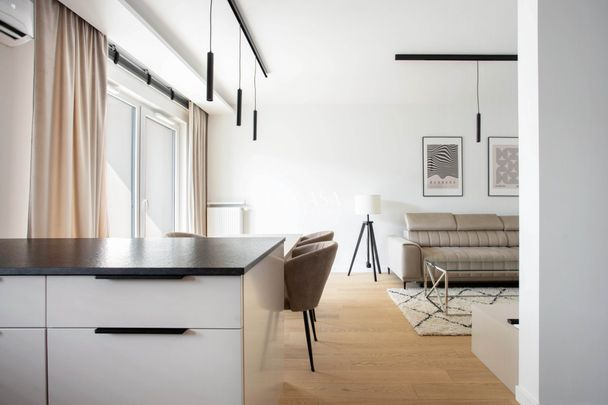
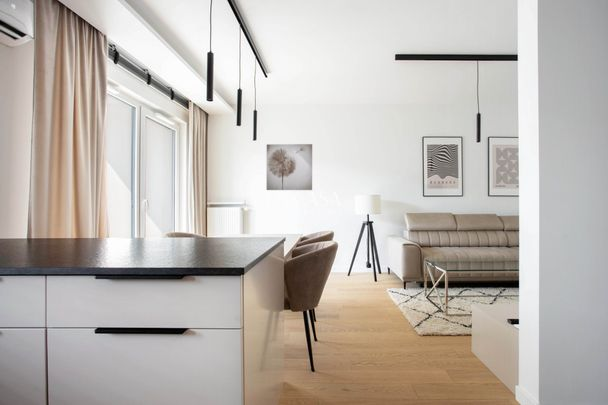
+ wall art [266,143,313,191]
